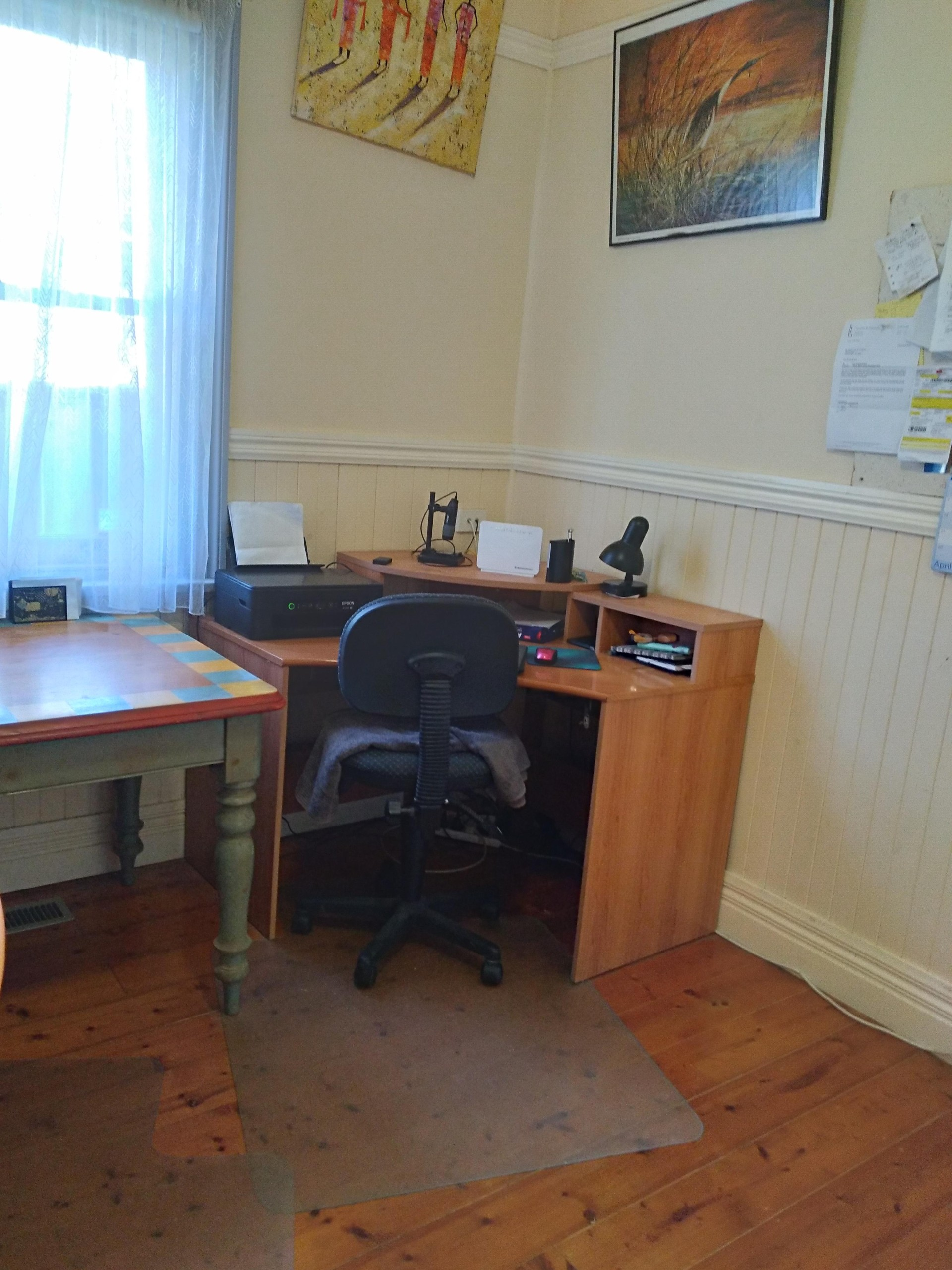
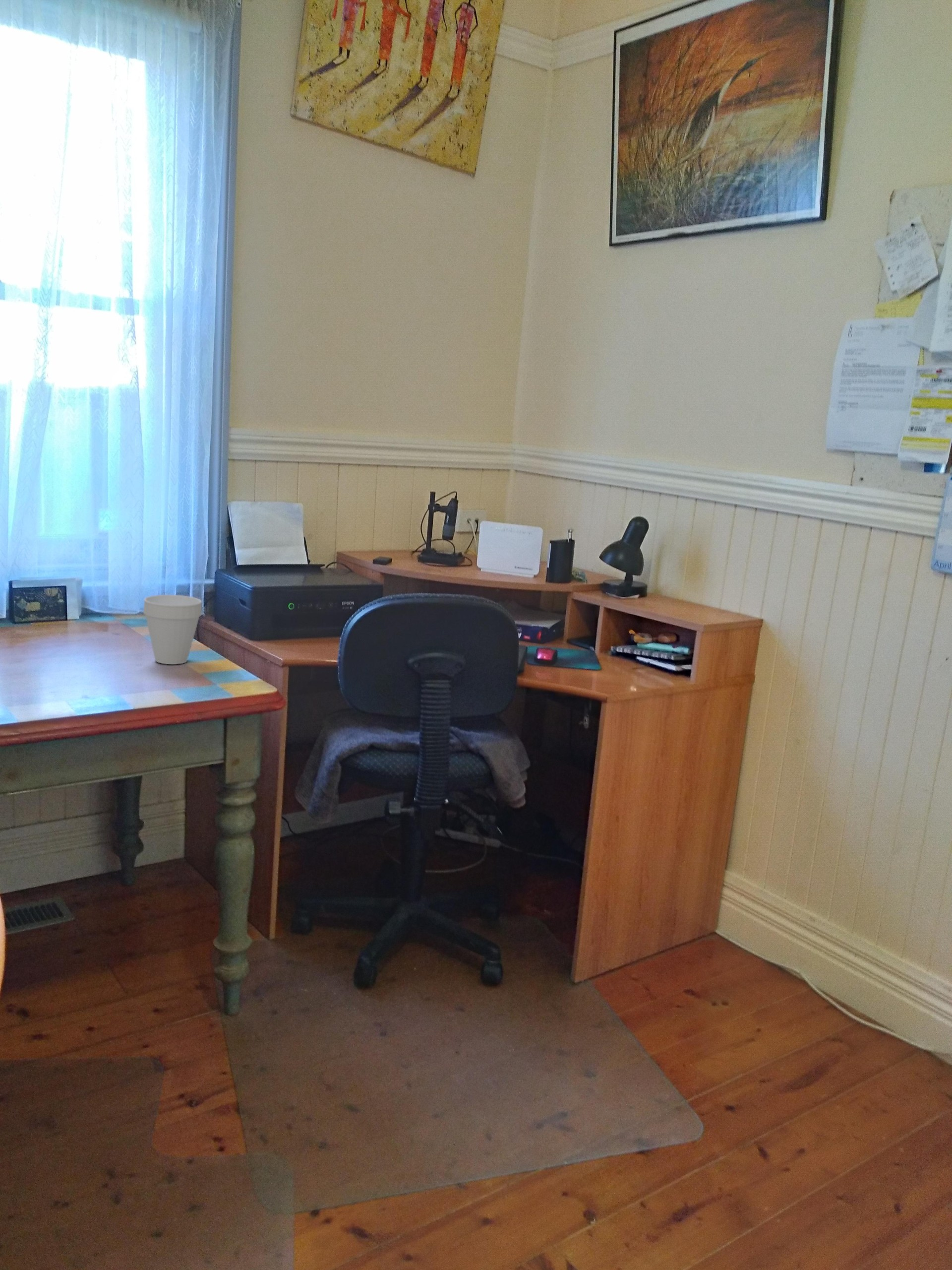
+ cup [143,594,202,665]
